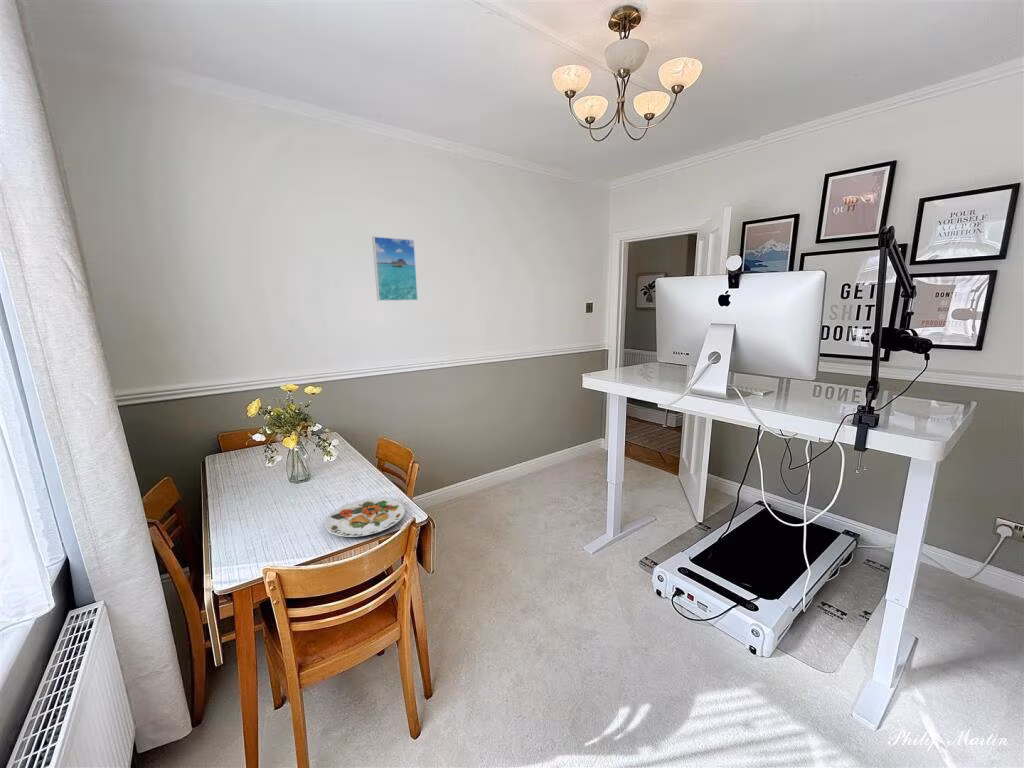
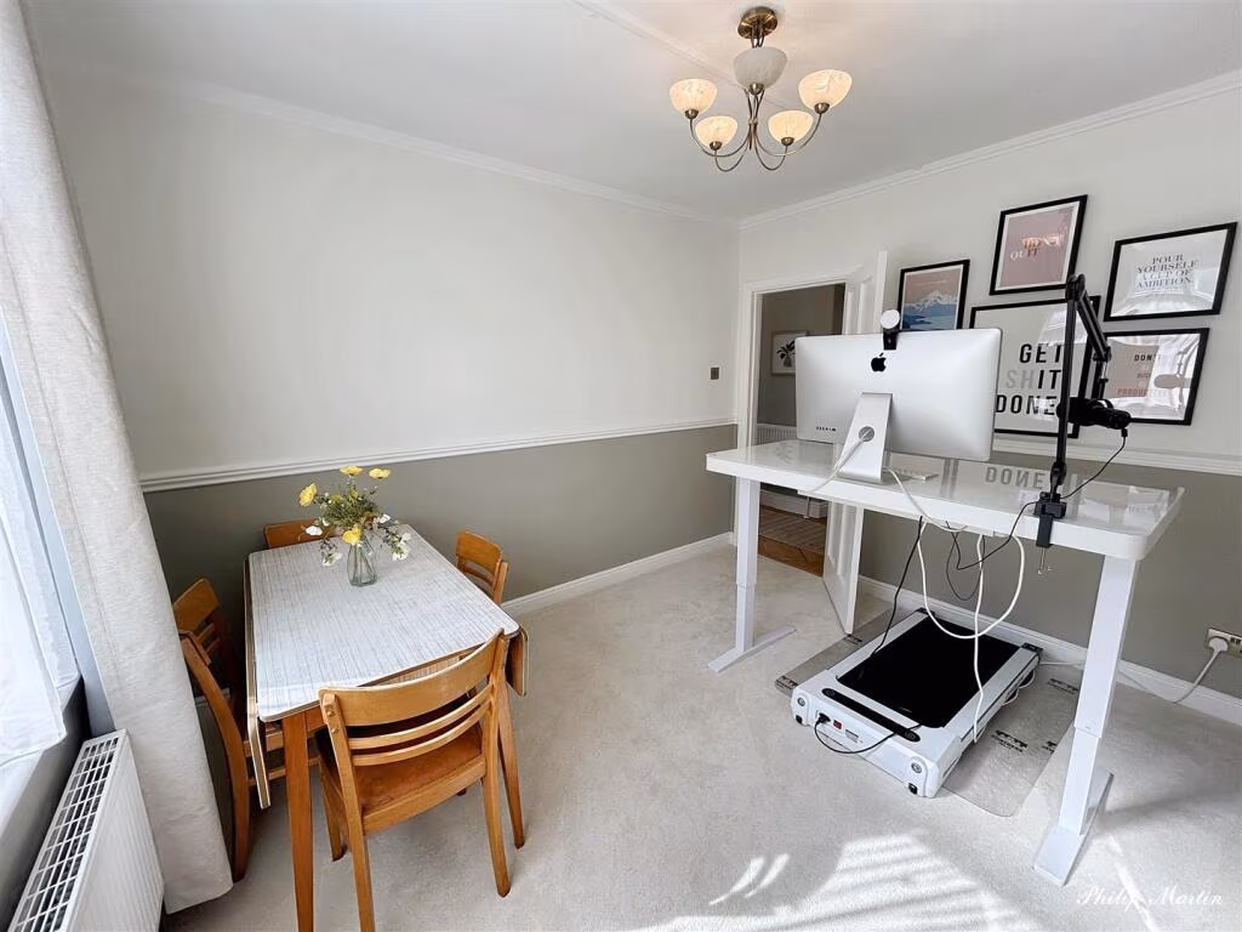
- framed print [371,236,419,302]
- plate [324,497,406,538]
